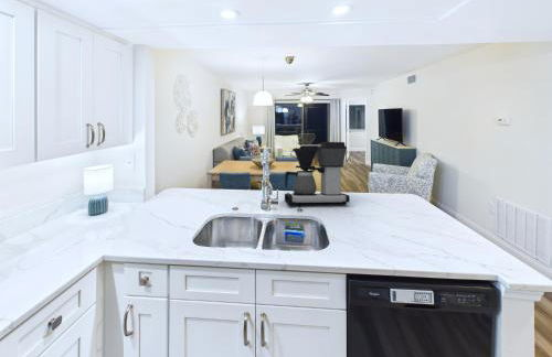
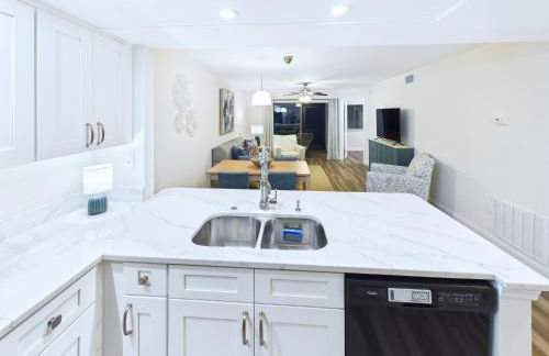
- coffee maker [284,141,351,206]
